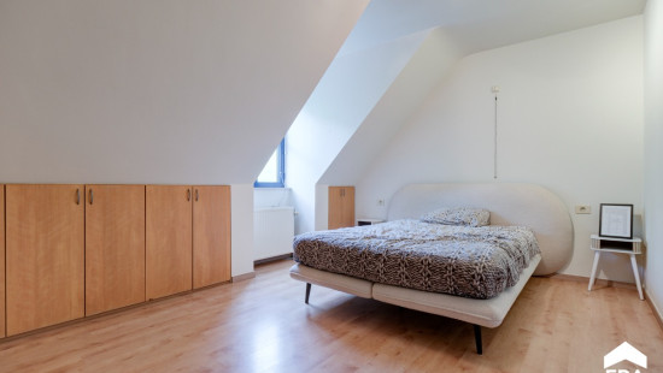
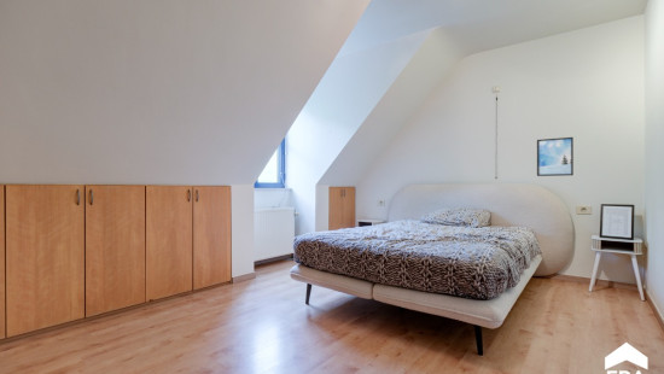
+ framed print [536,136,575,177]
